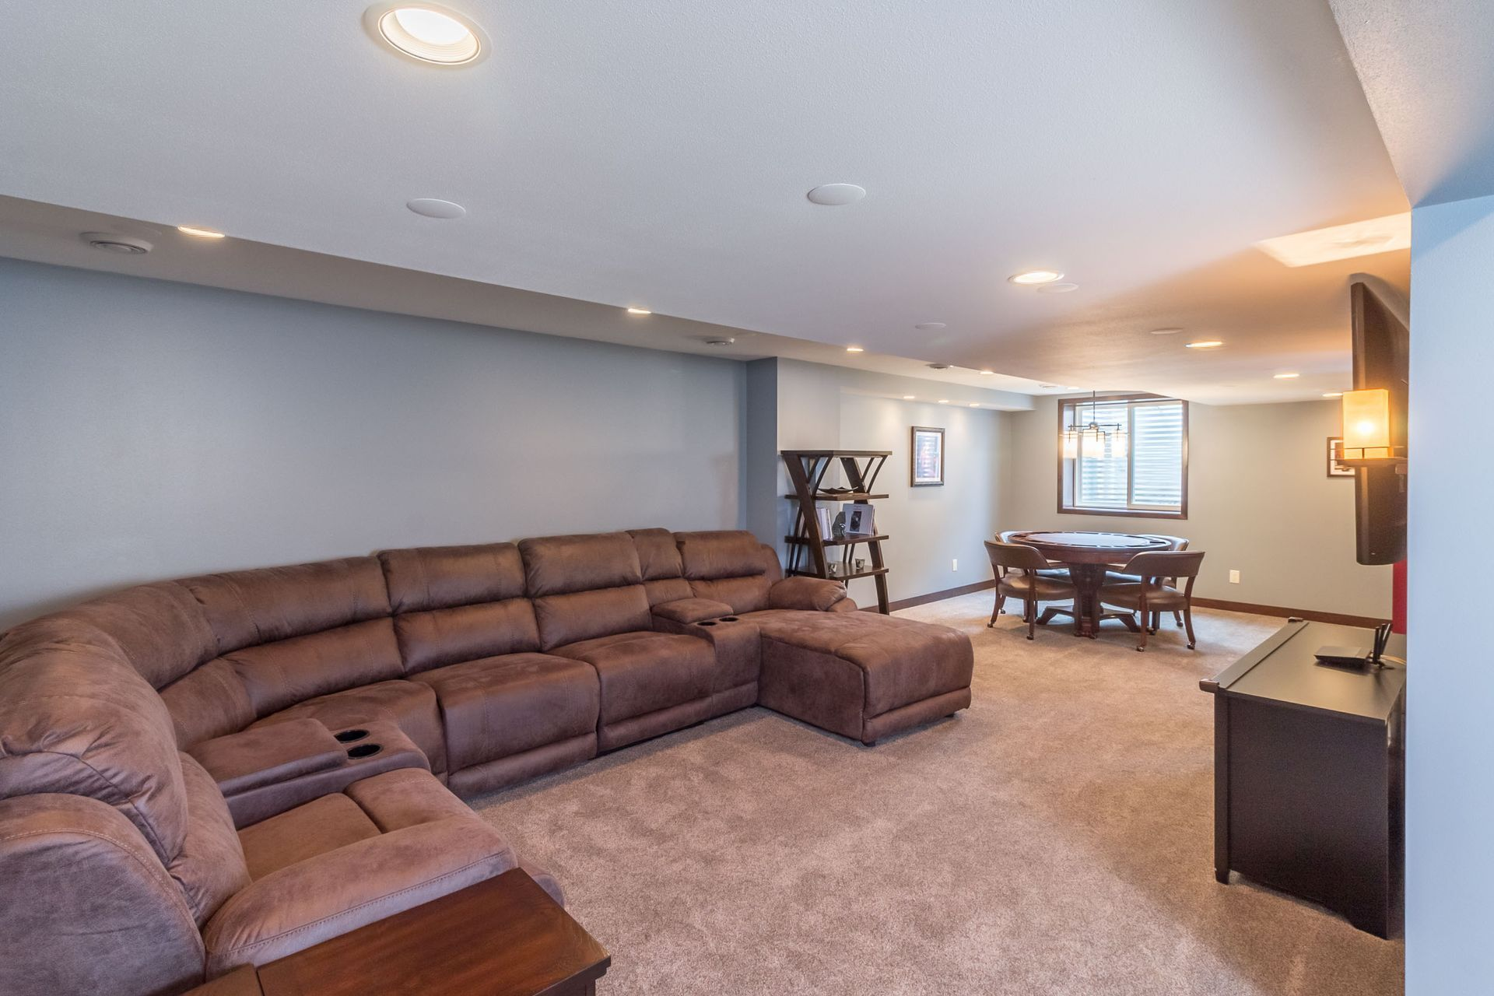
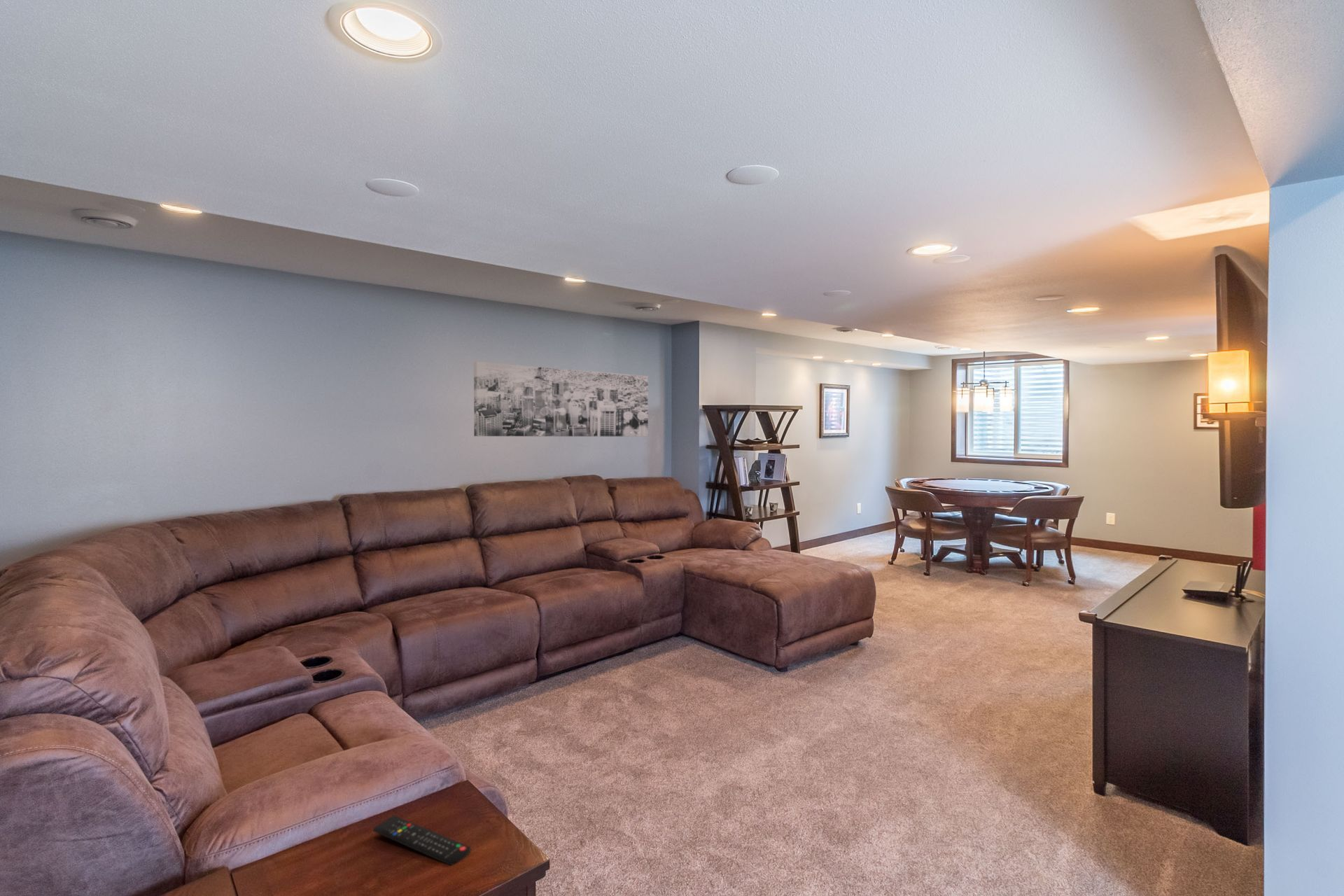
+ wall art [473,361,649,437]
+ remote control [372,815,471,866]
